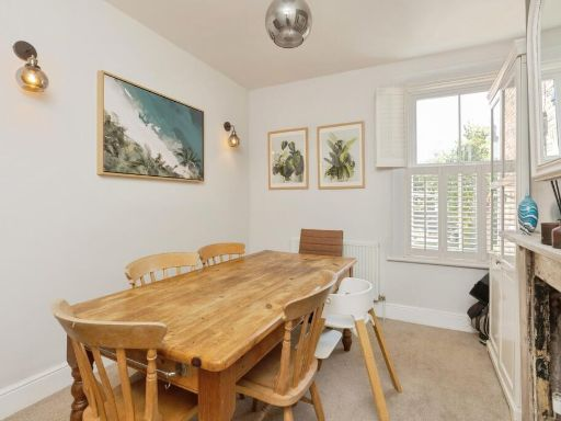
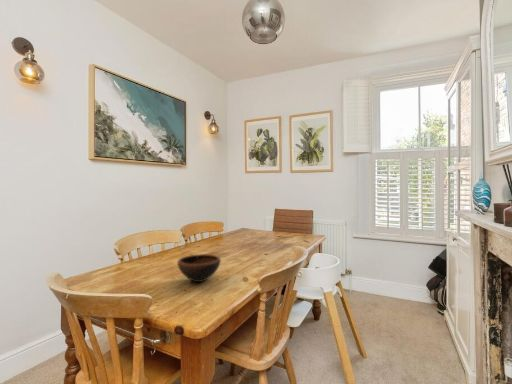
+ bowl [176,253,222,283]
